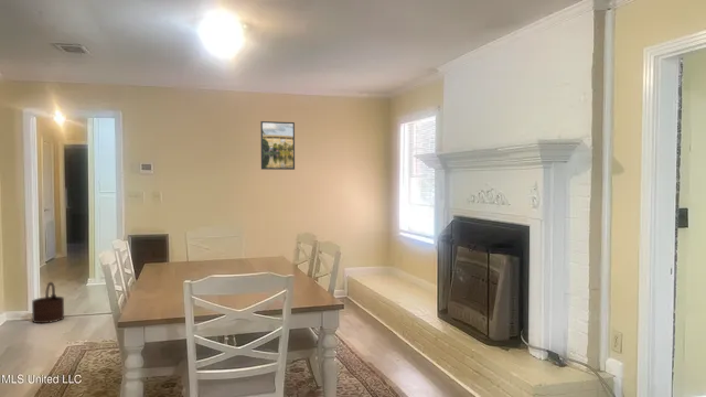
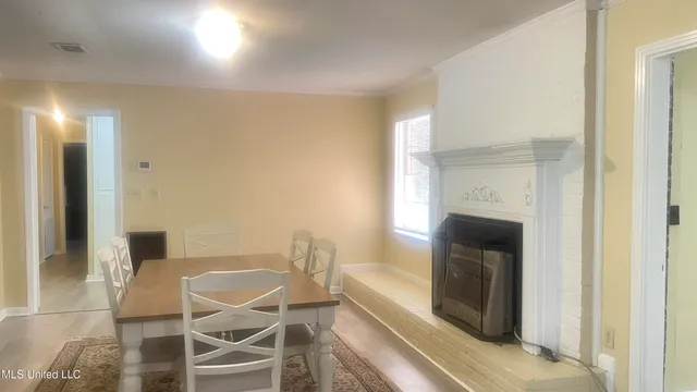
- wooden bucket [31,281,65,324]
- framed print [259,120,296,171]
